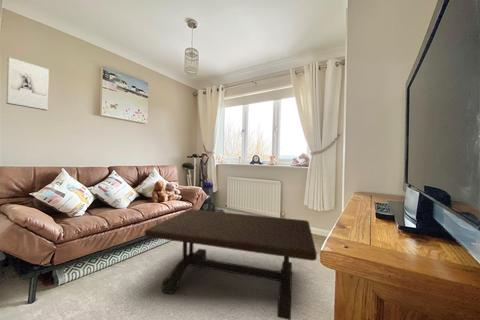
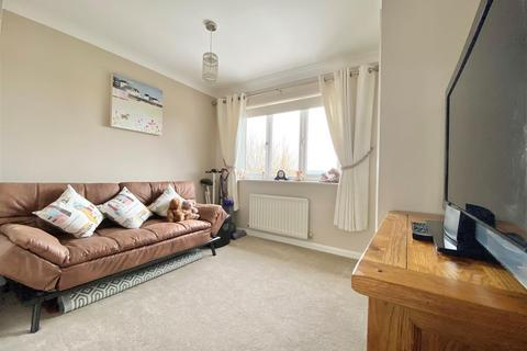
- wall sculpture [5,56,50,111]
- coffee table [144,208,318,320]
